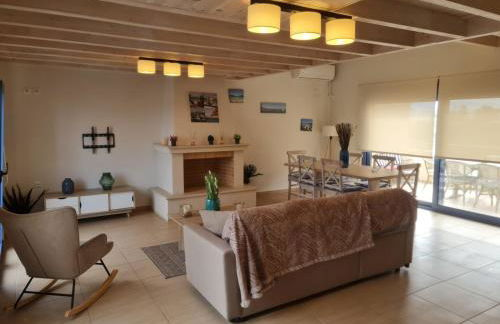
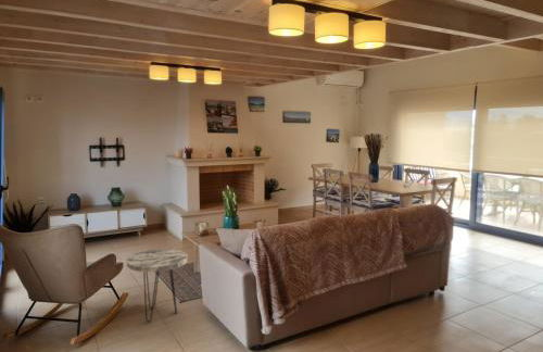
+ side table [126,248,189,323]
